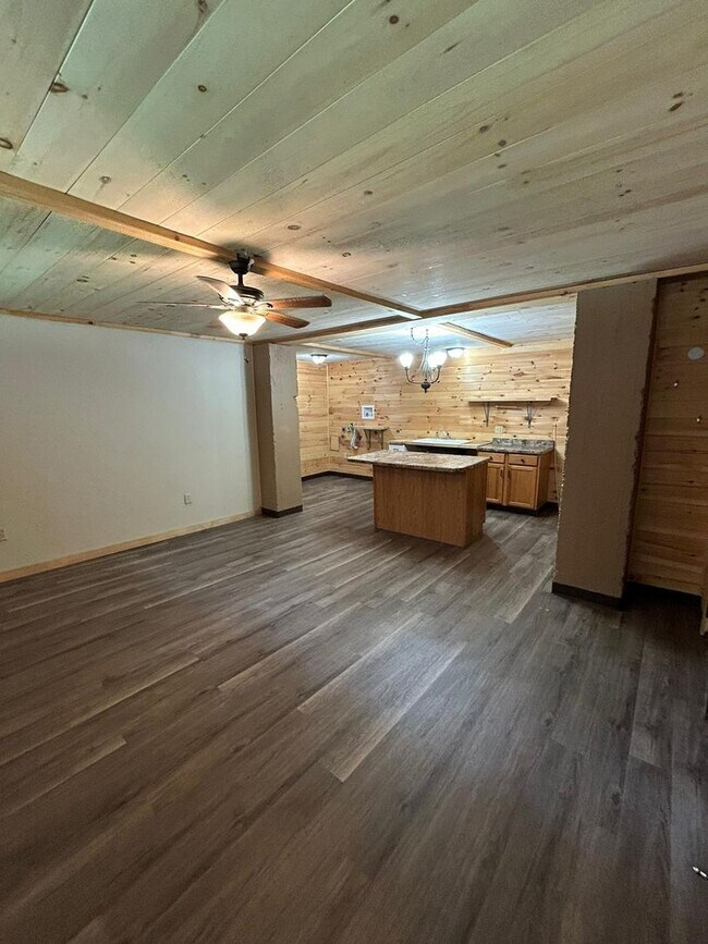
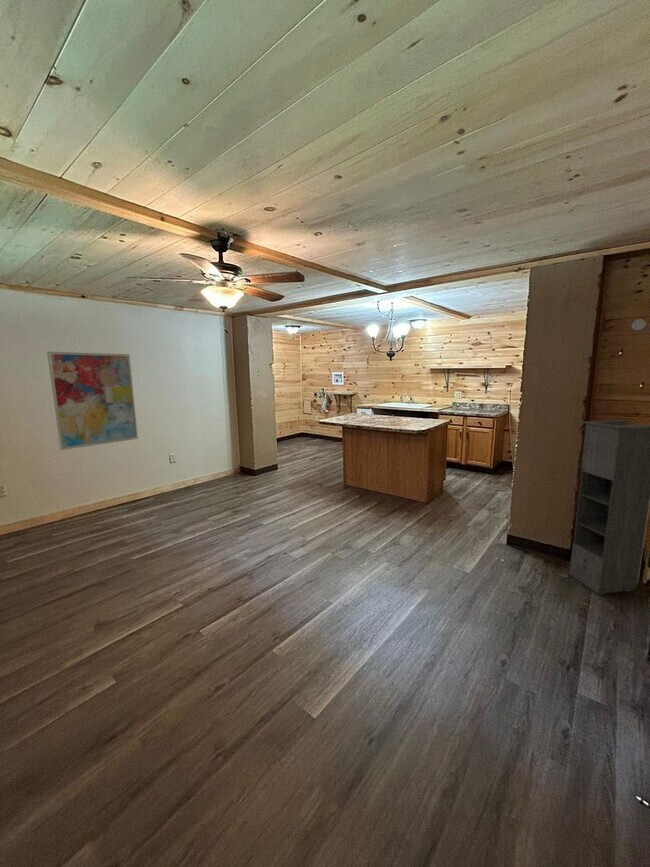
+ storage cabinet [568,419,650,595]
+ wall art [46,351,139,451]
